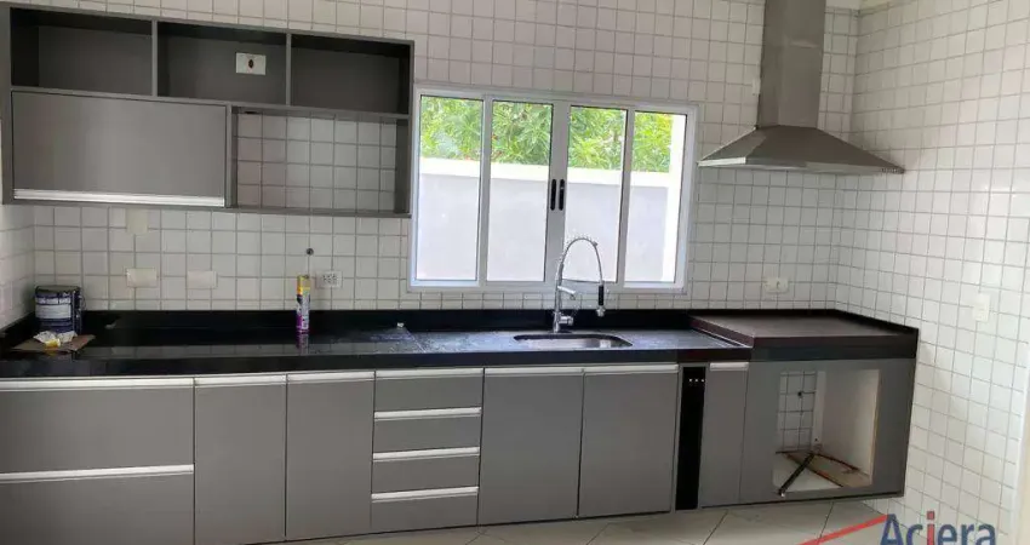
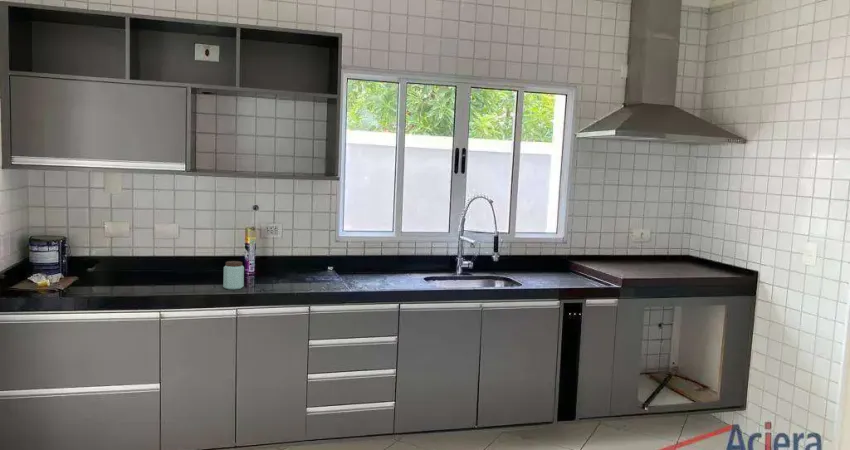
+ peanut butter [222,260,245,290]
